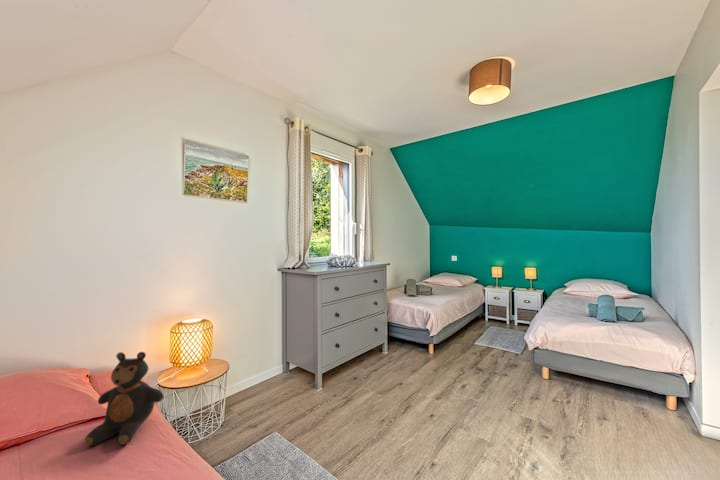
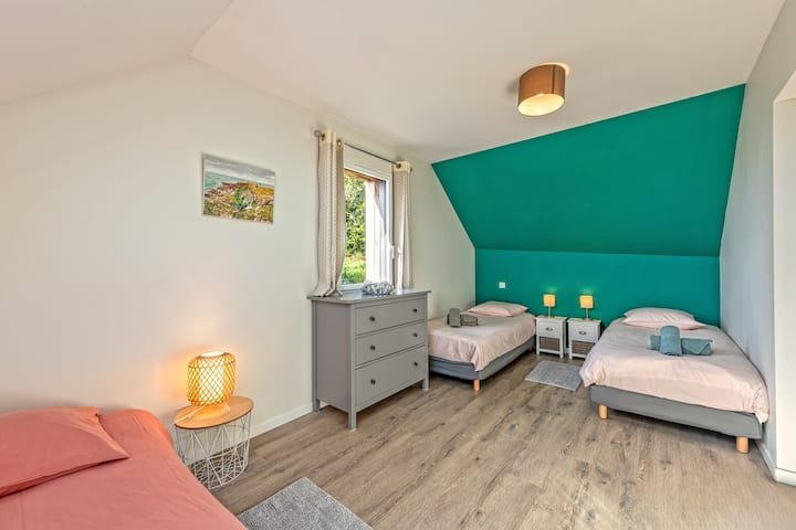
- teddy bear [83,351,165,447]
